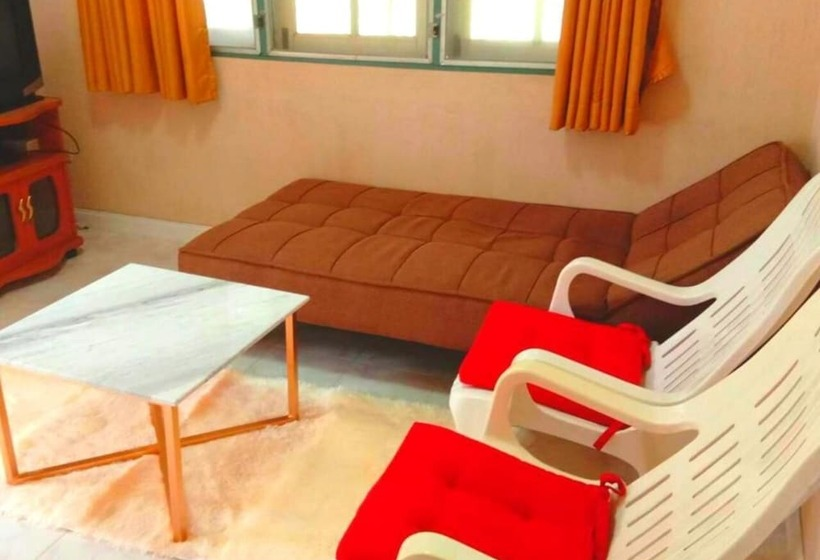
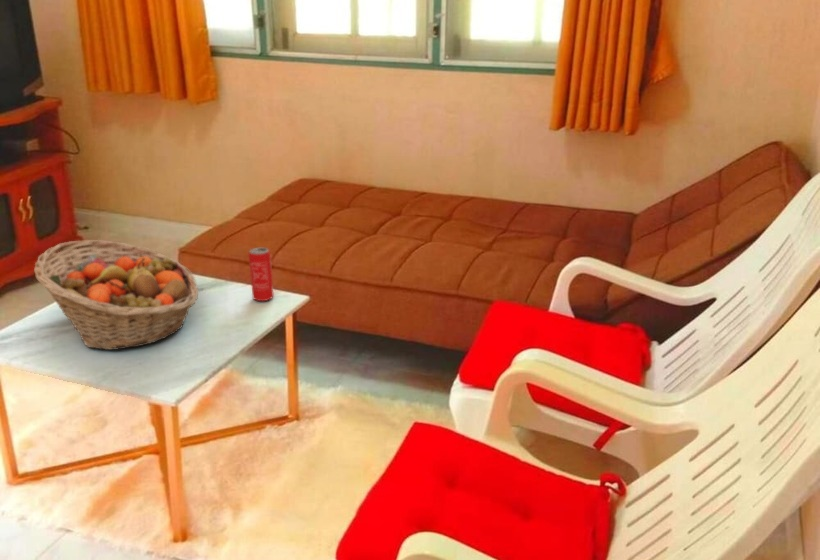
+ fruit basket [33,239,199,351]
+ beverage can [248,247,275,302]
